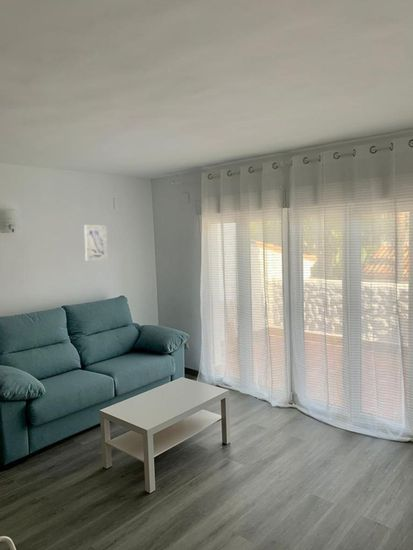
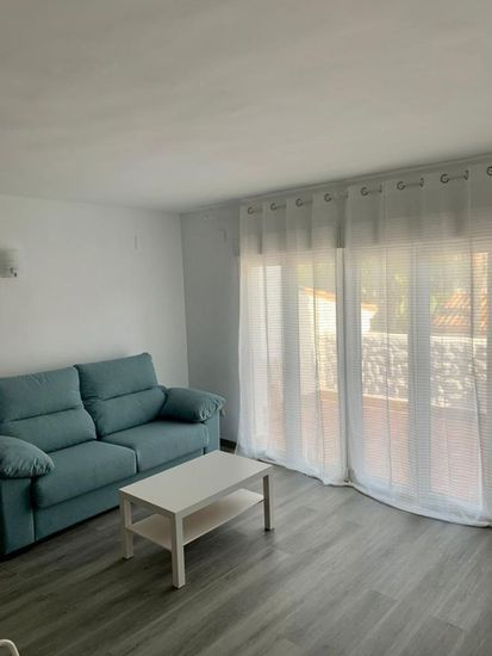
- wall art [83,224,108,262]
